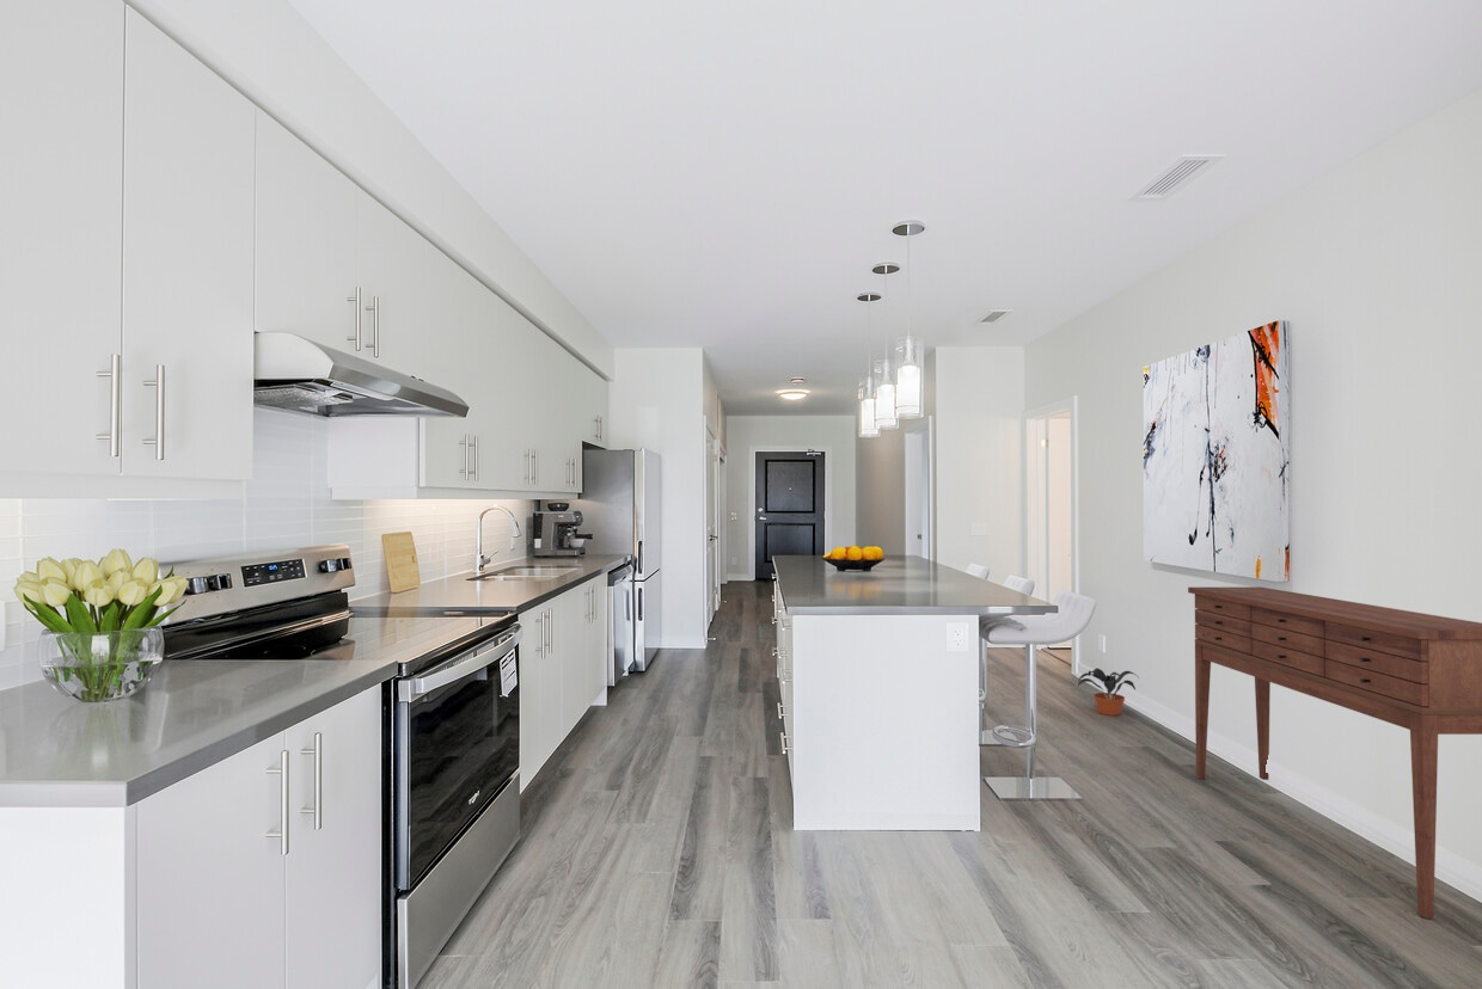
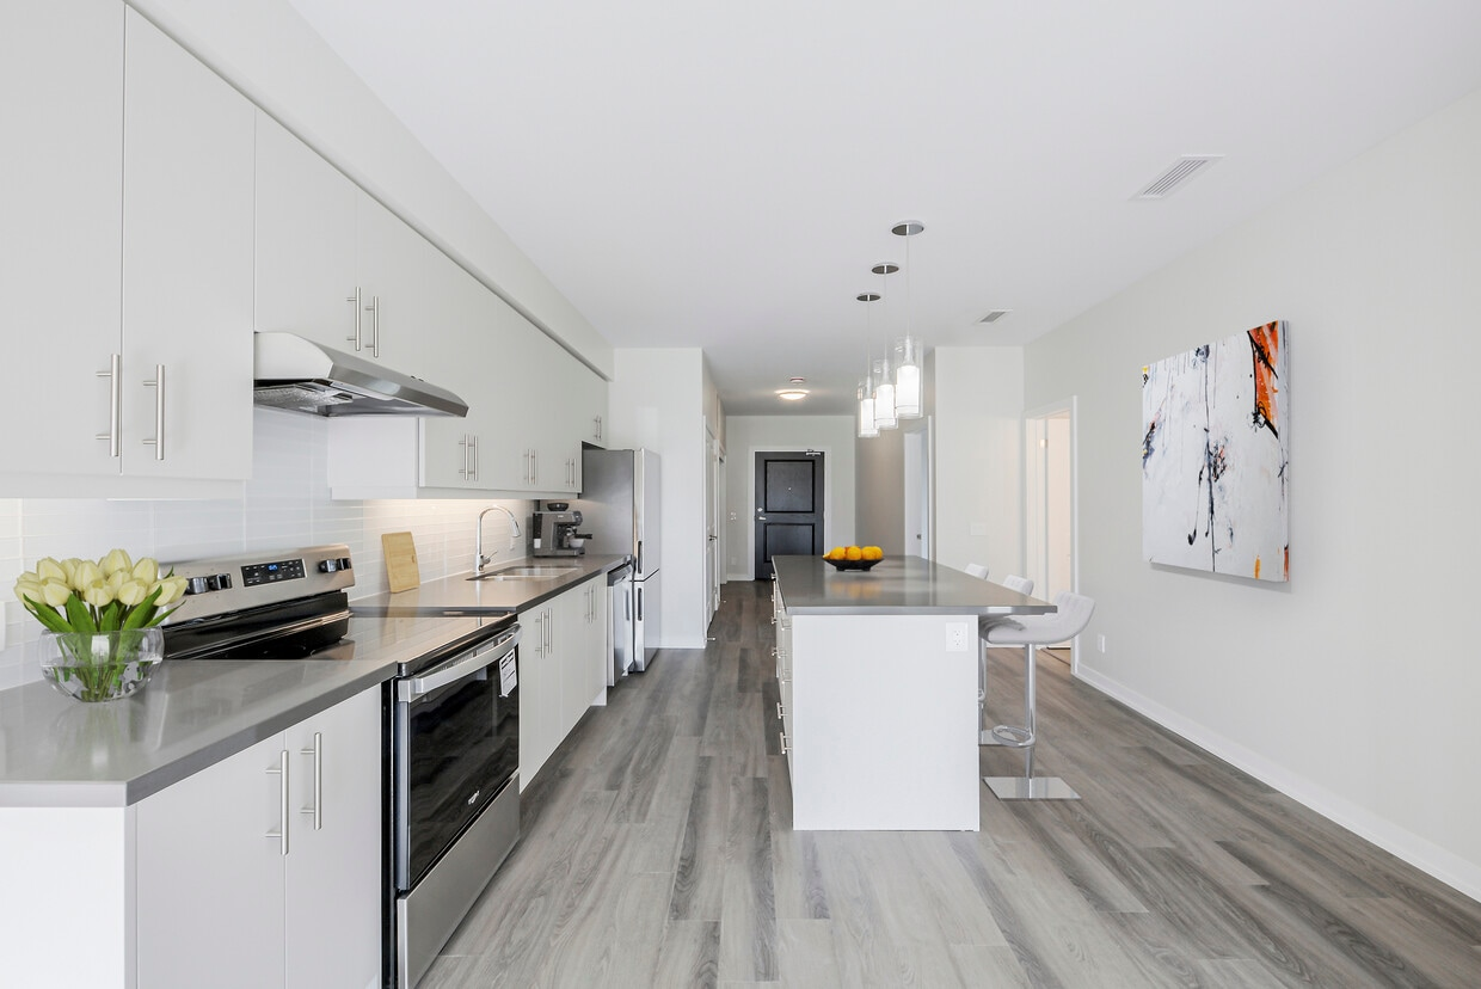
- console table [1187,586,1482,920]
- potted plant [1077,666,1140,717]
